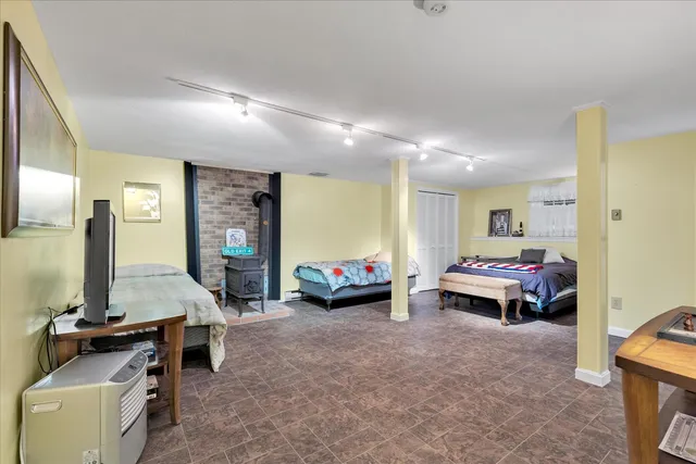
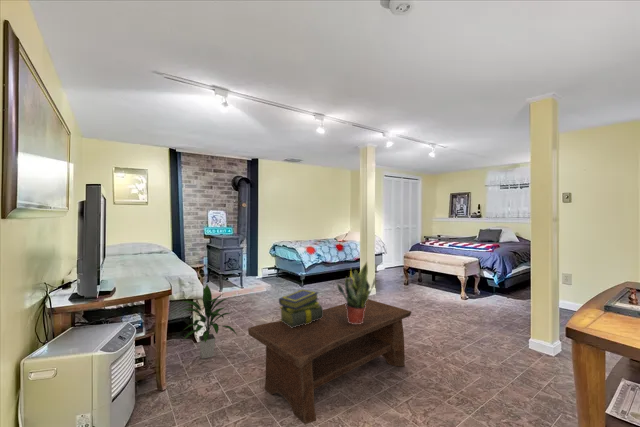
+ coffee table [247,298,412,425]
+ potted plant [336,260,377,324]
+ indoor plant [180,284,238,360]
+ stack of books [278,288,324,328]
